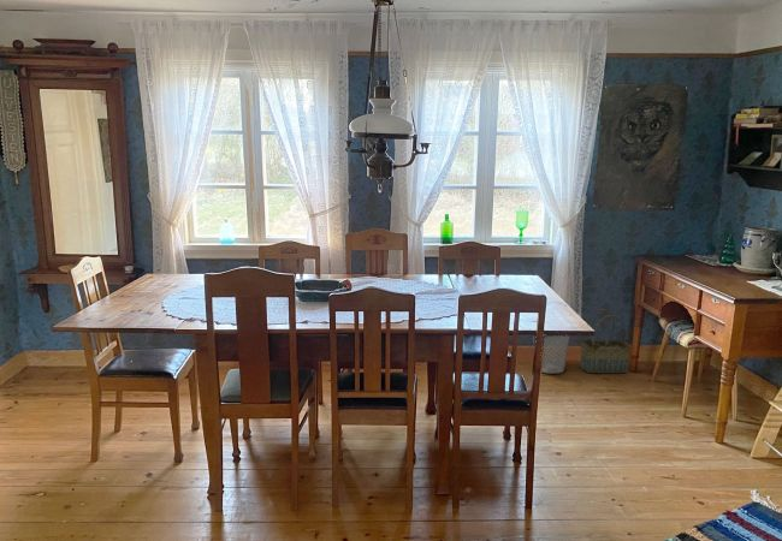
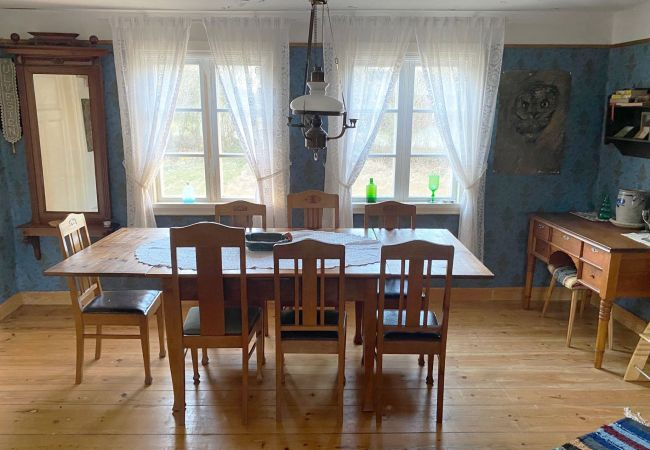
- wastebasket [532,335,570,375]
- basket [579,308,632,374]
